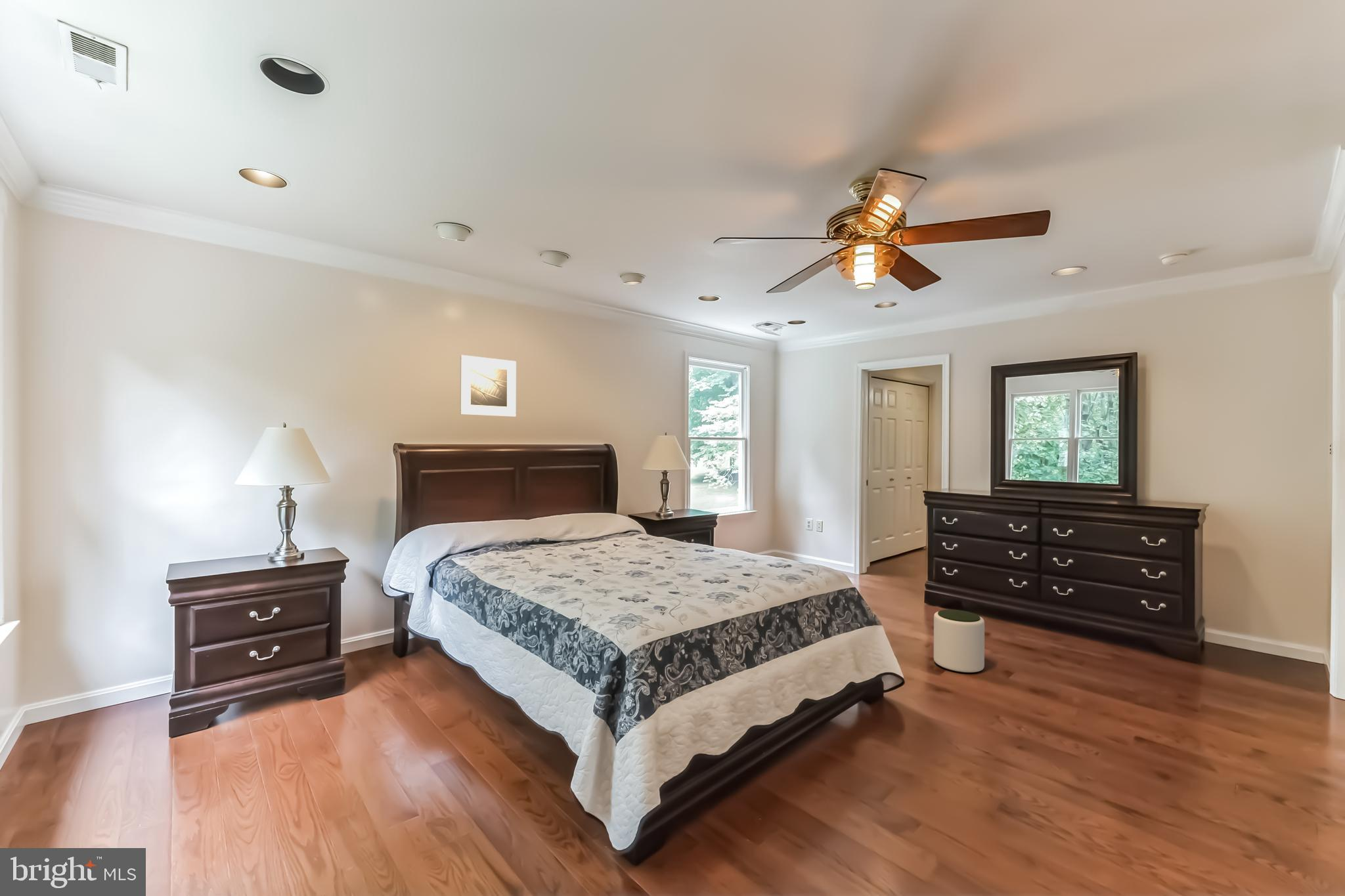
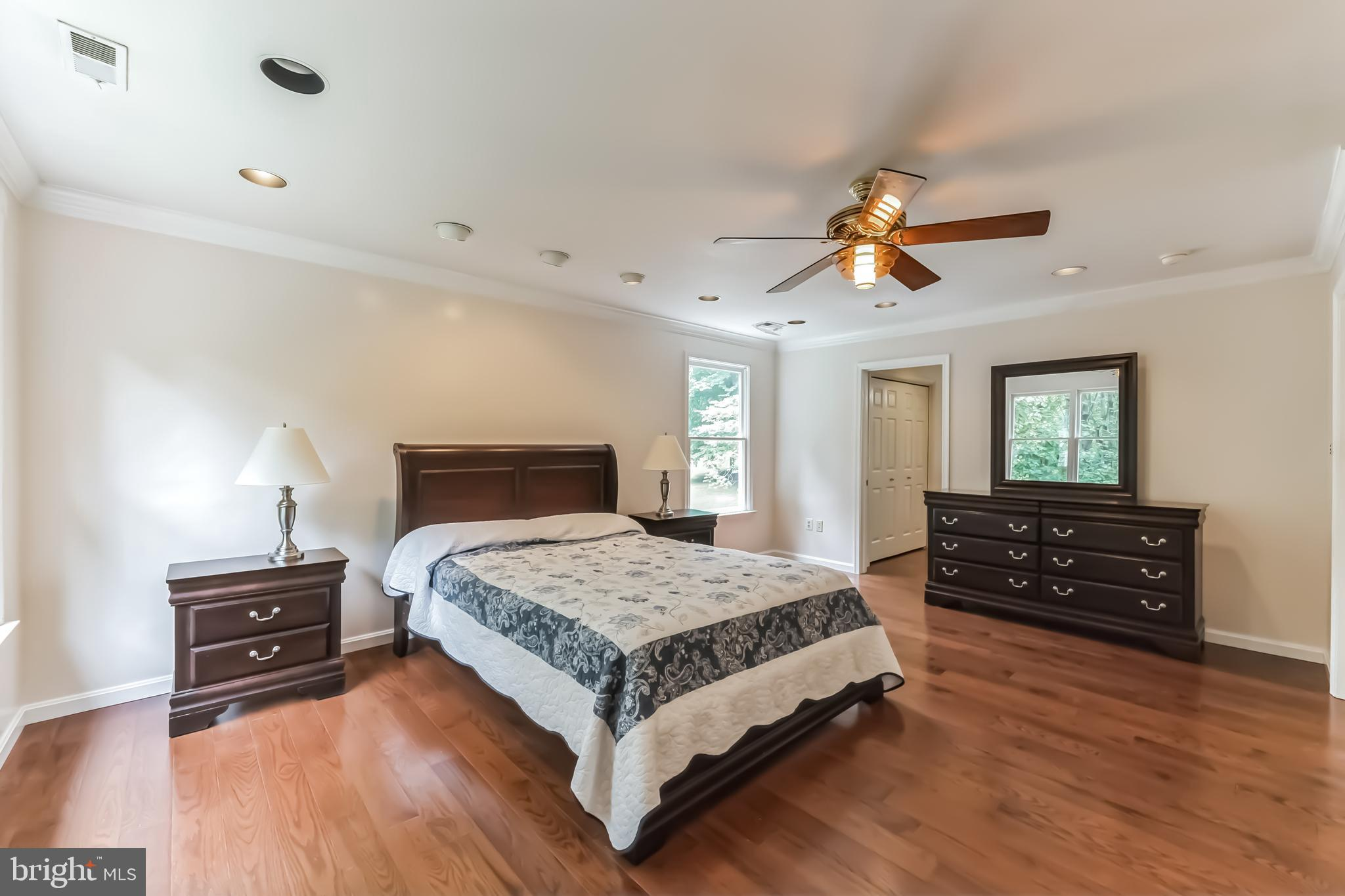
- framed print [459,354,517,417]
- plant pot [933,609,985,673]
